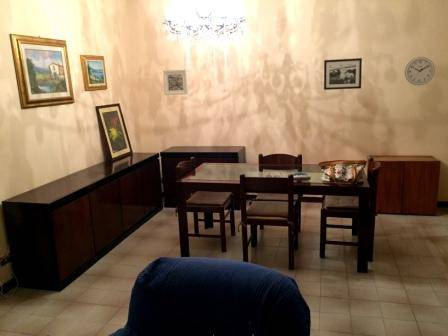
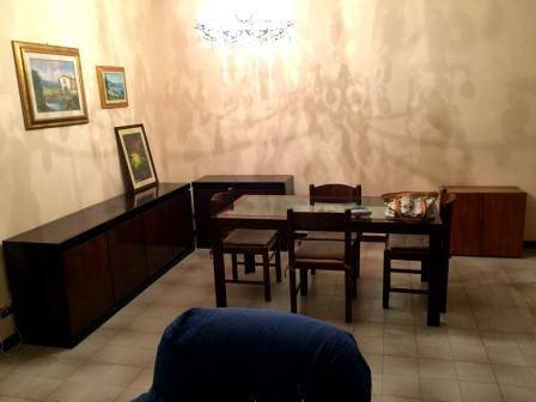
- picture frame [323,57,363,91]
- wall clock [404,56,436,86]
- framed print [162,68,189,96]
